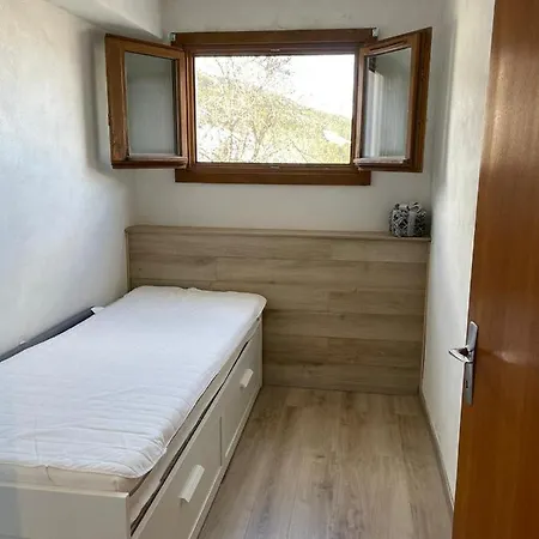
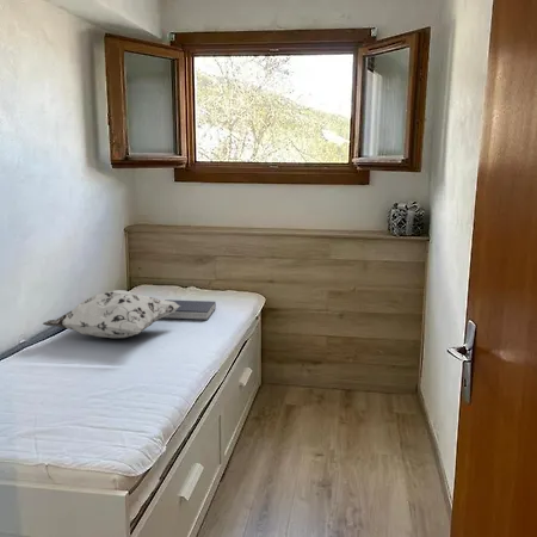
+ book [160,298,217,321]
+ decorative pillow [41,289,180,339]
